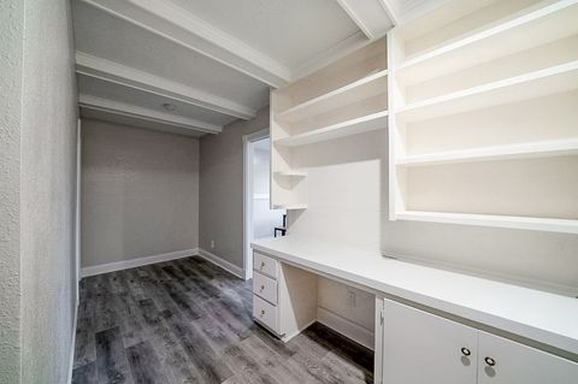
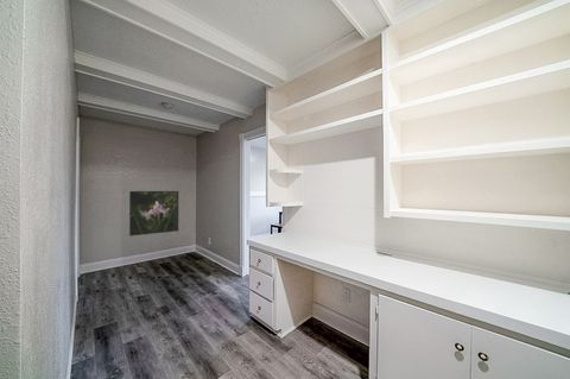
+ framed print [128,190,179,238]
